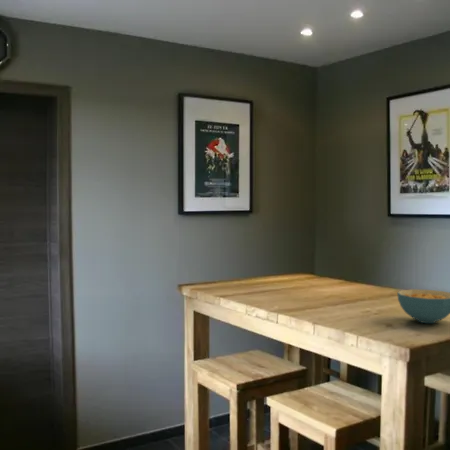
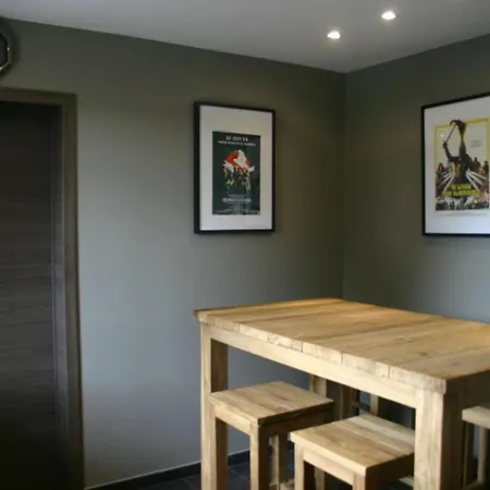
- cereal bowl [396,288,450,324]
